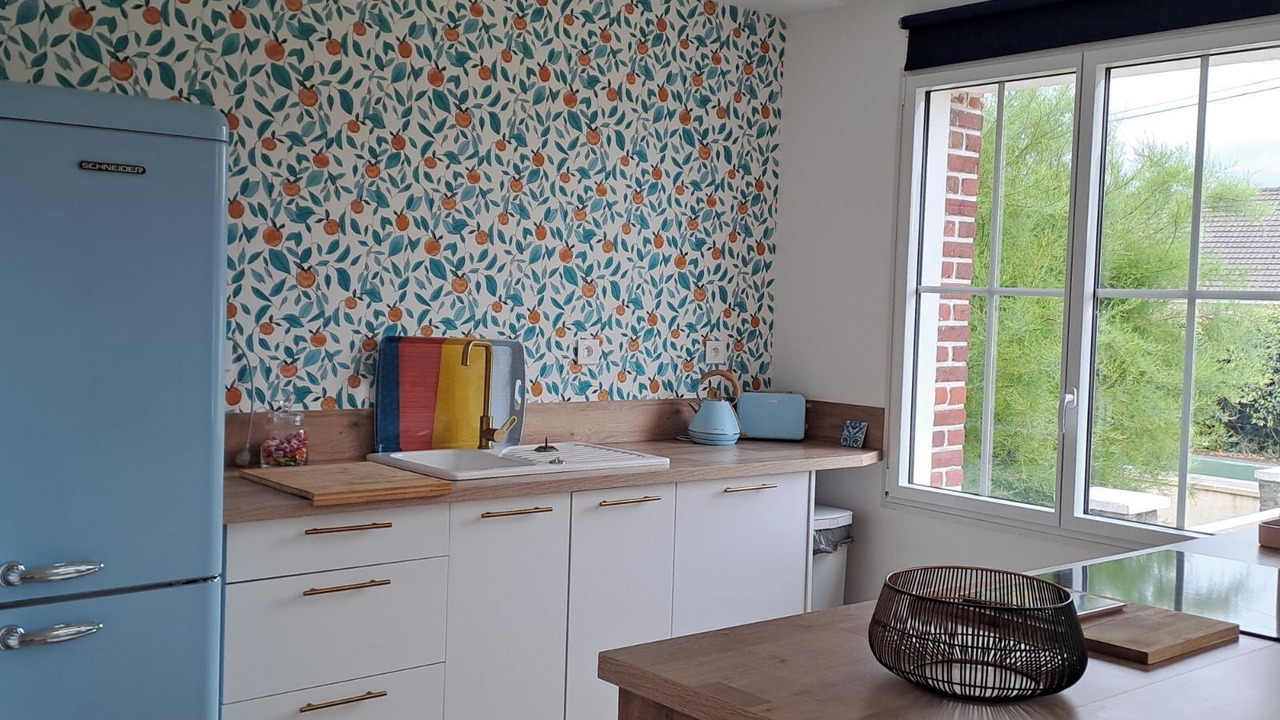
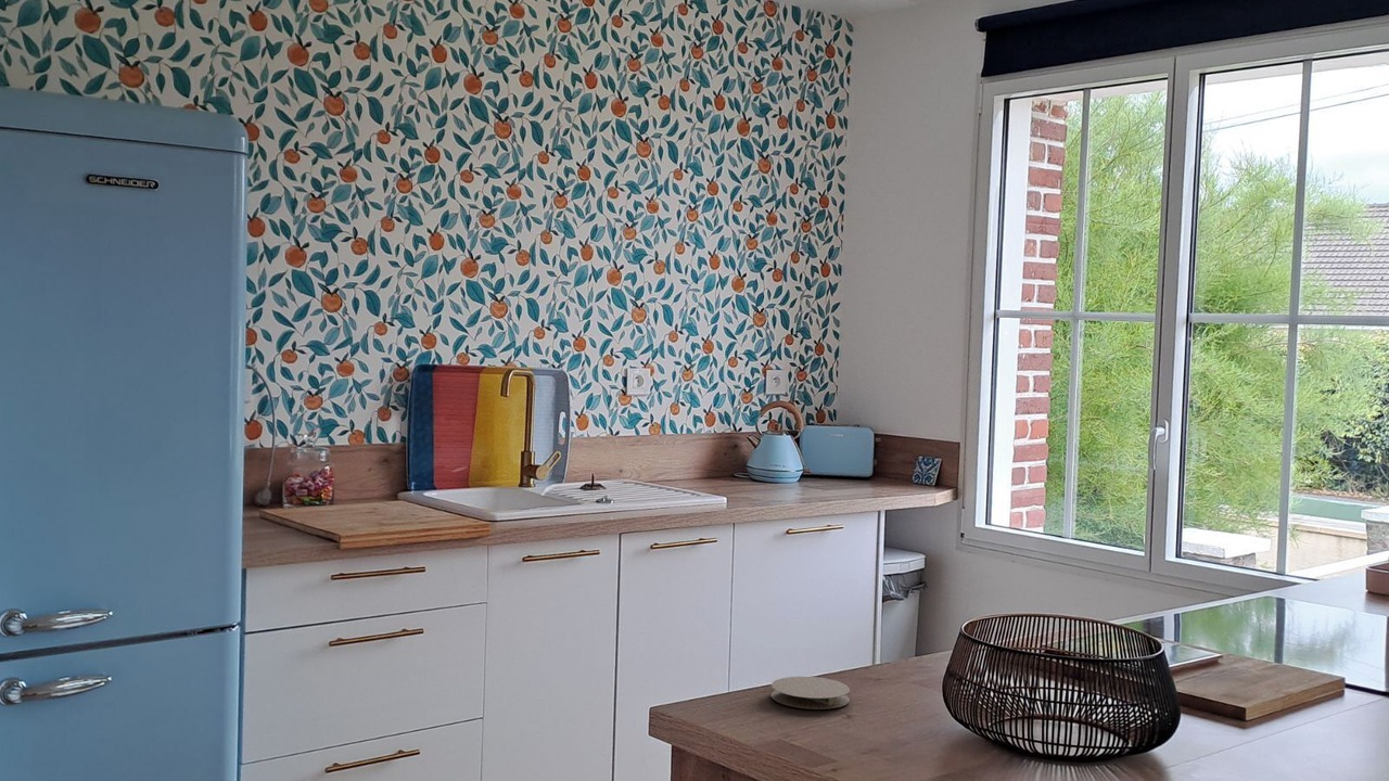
+ coaster [769,676,851,710]
